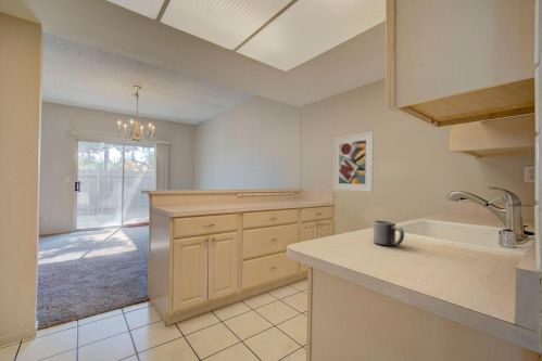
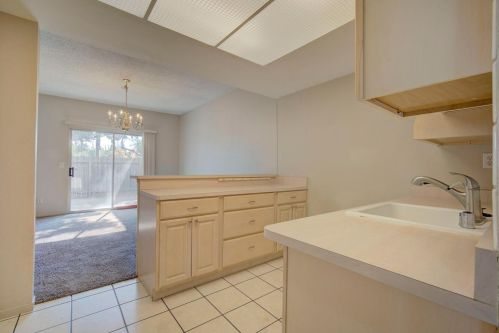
- mug [373,220,405,247]
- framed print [332,131,375,193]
